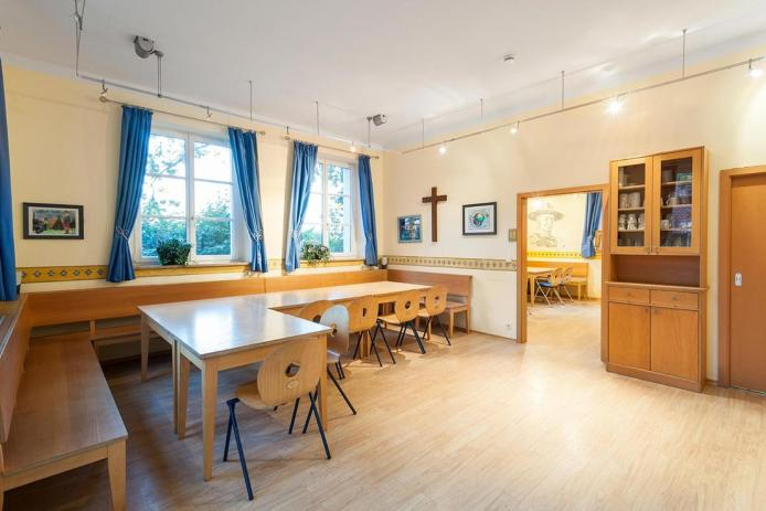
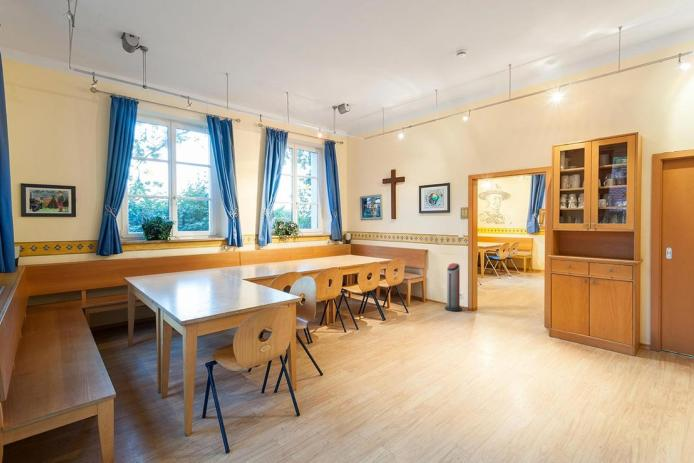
+ air purifier [444,262,463,312]
